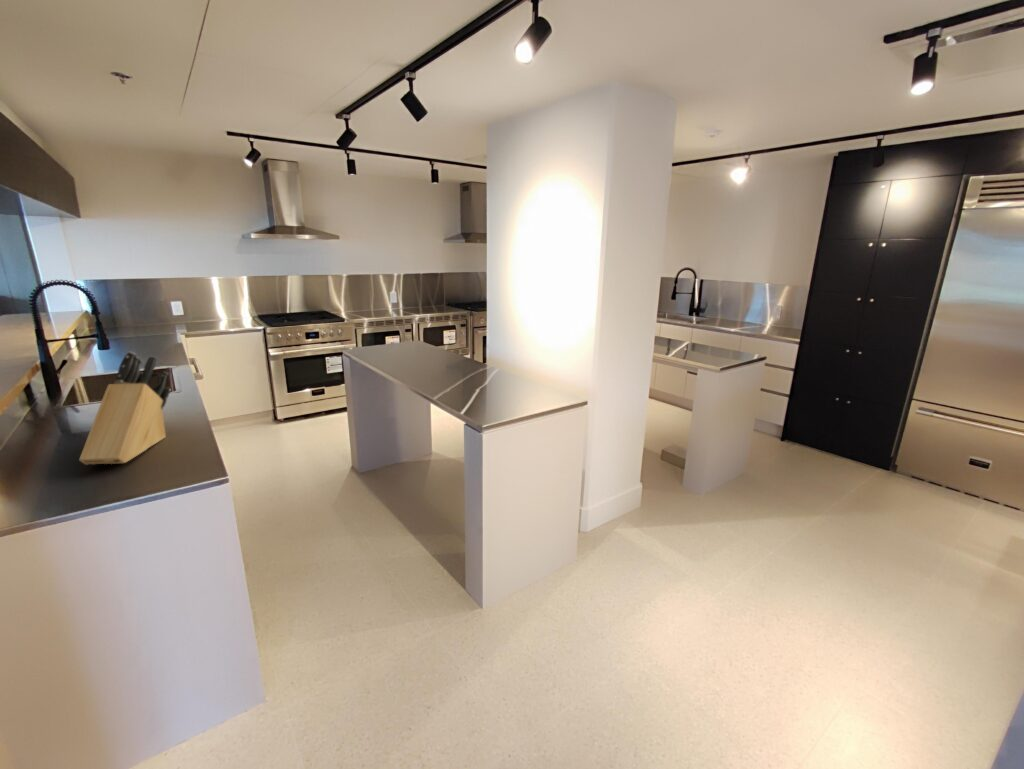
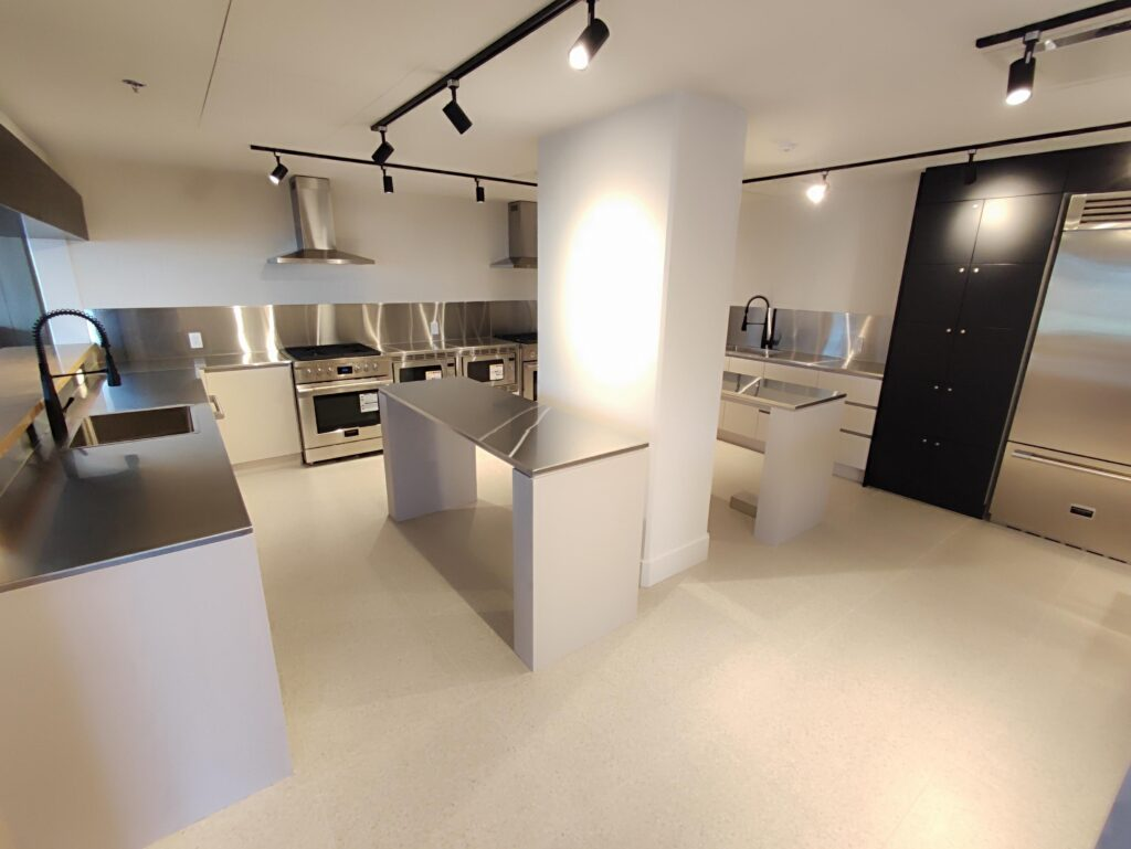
- knife block [78,351,172,466]
